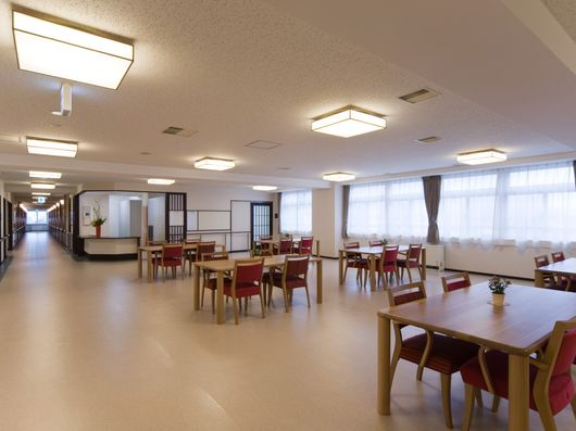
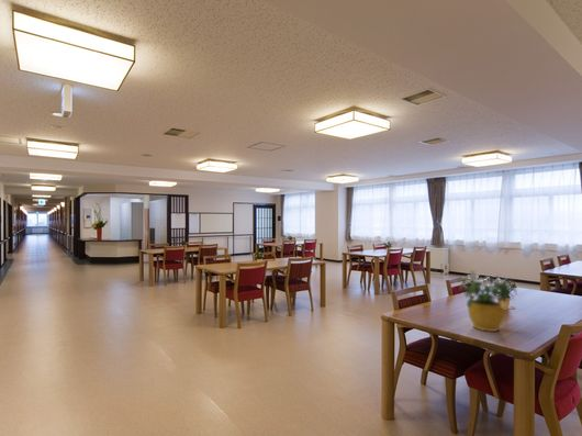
+ potted flower [458,269,518,333]
